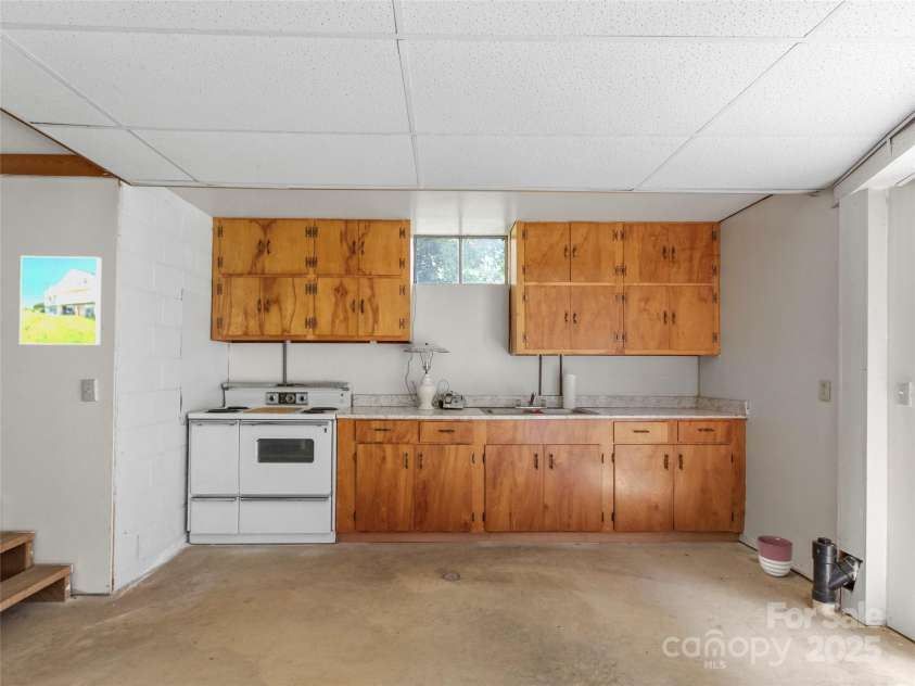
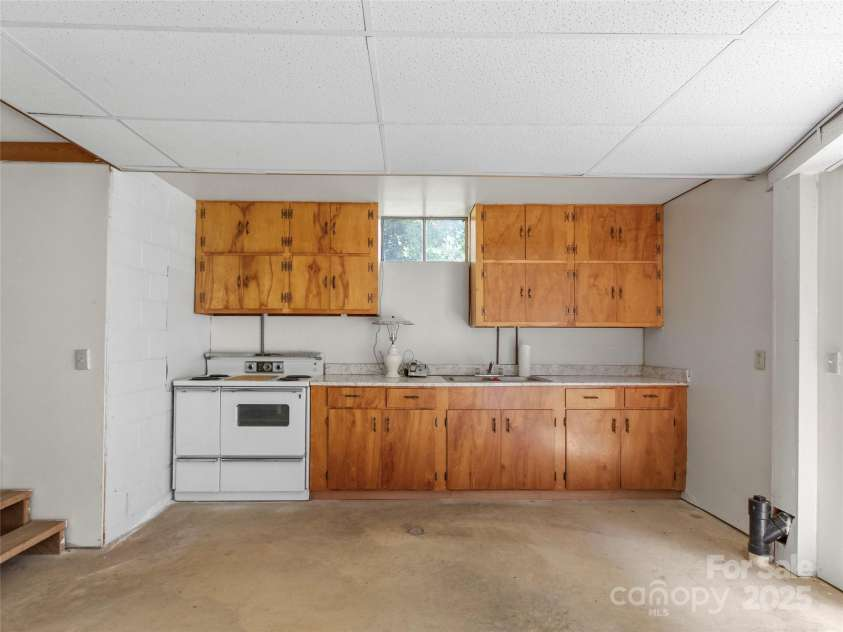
- planter [757,534,795,577]
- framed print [18,255,102,346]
